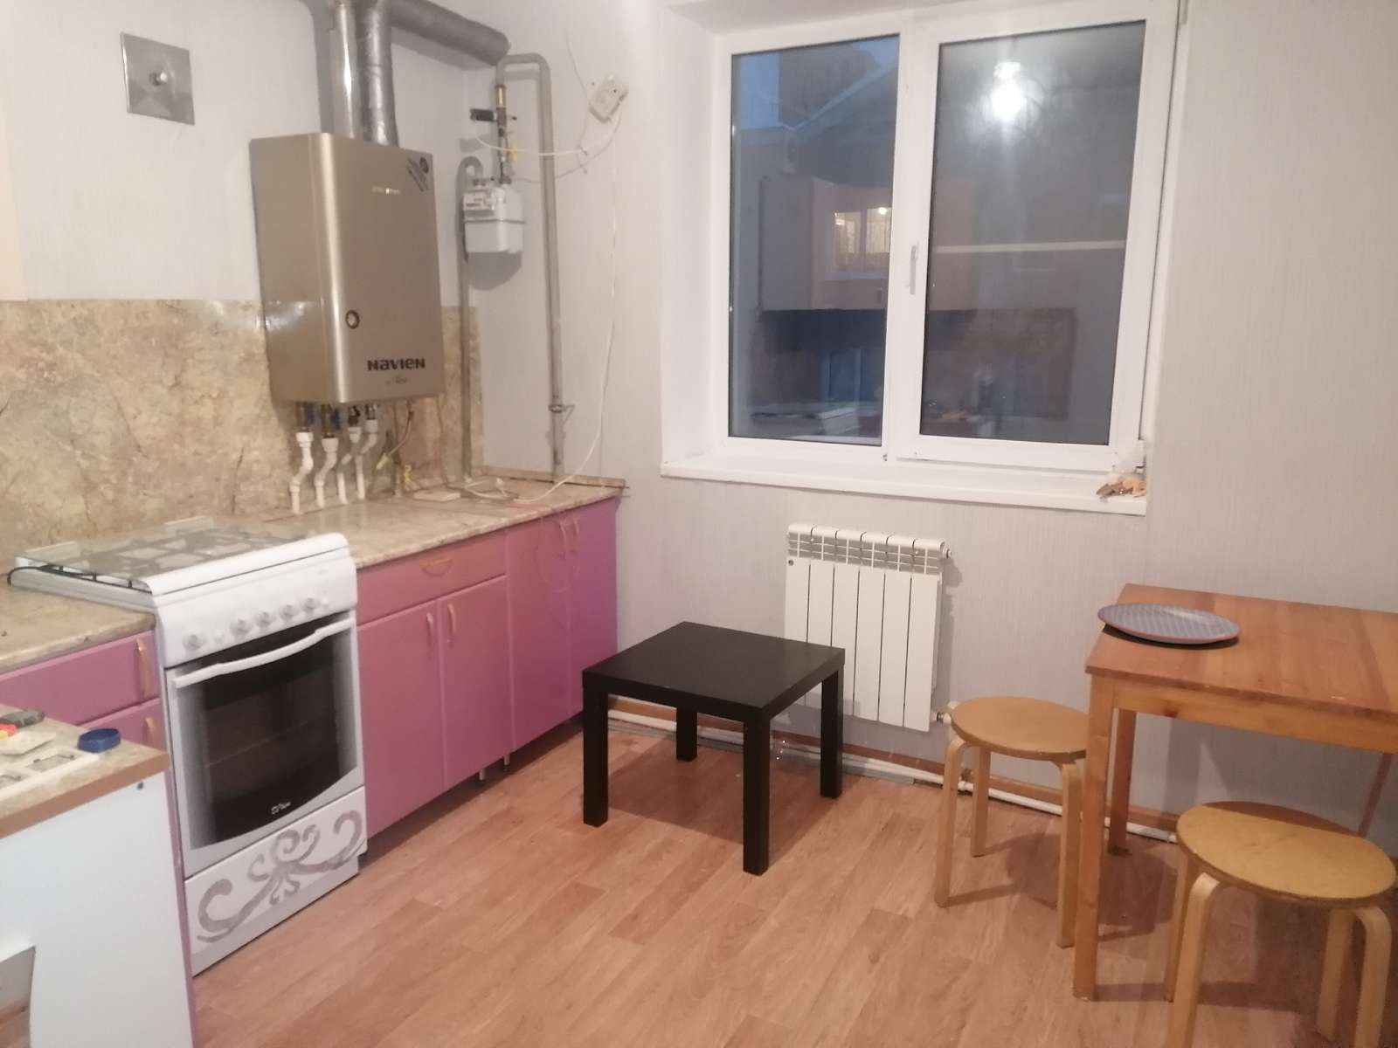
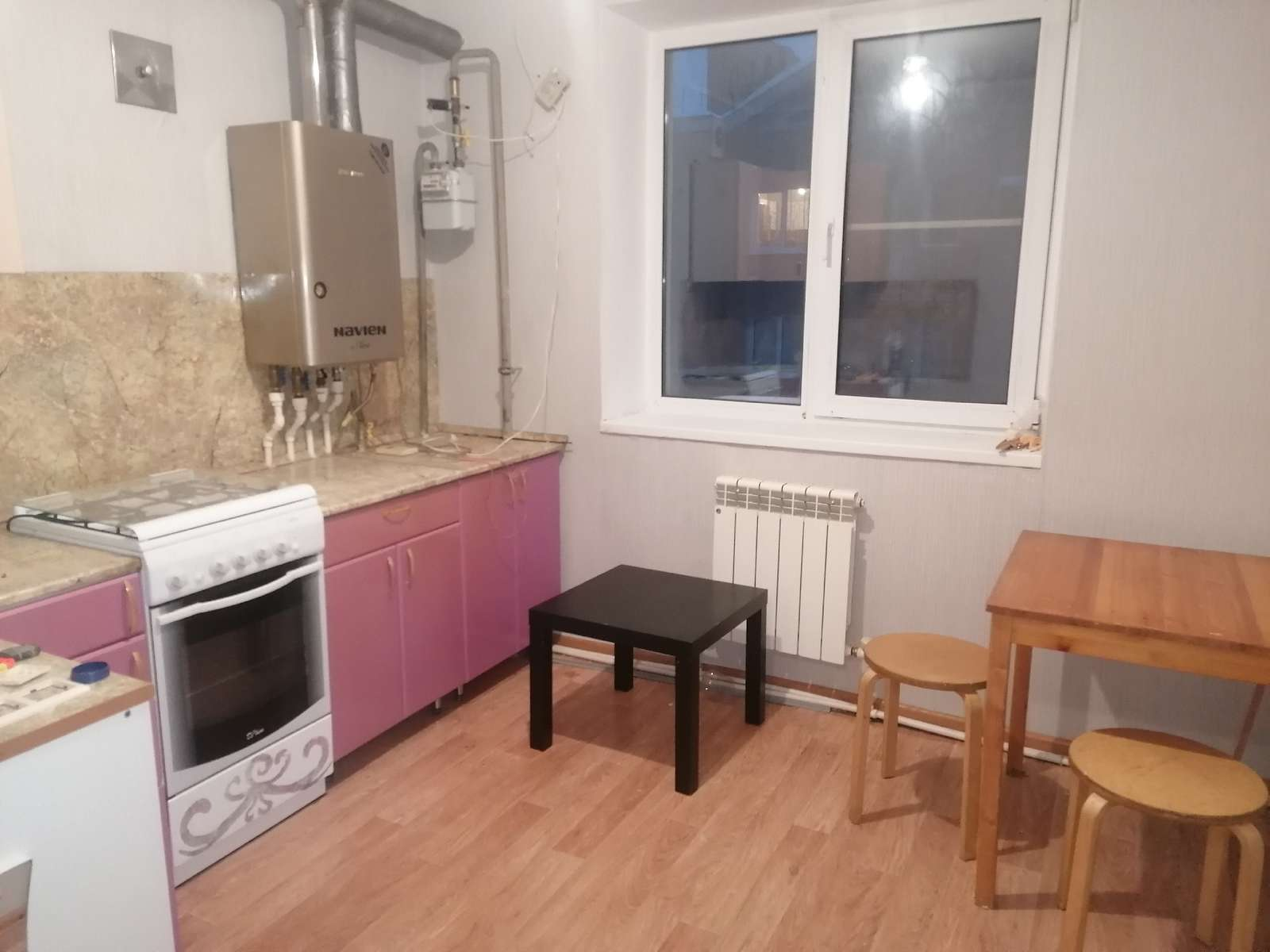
- plate [1096,602,1244,645]
